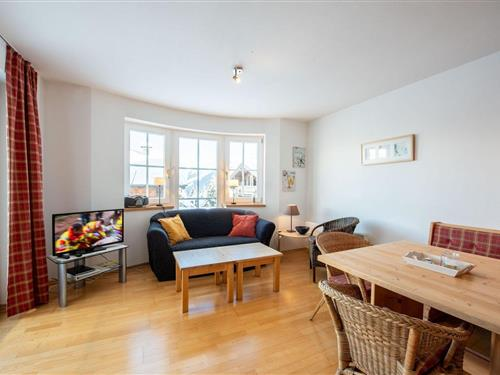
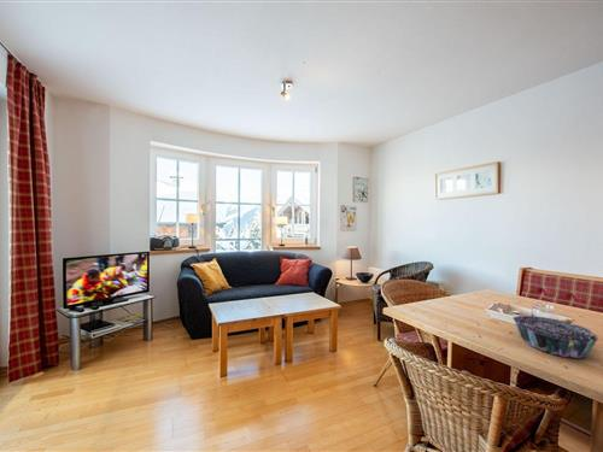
+ decorative bowl [513,315,599,360]
